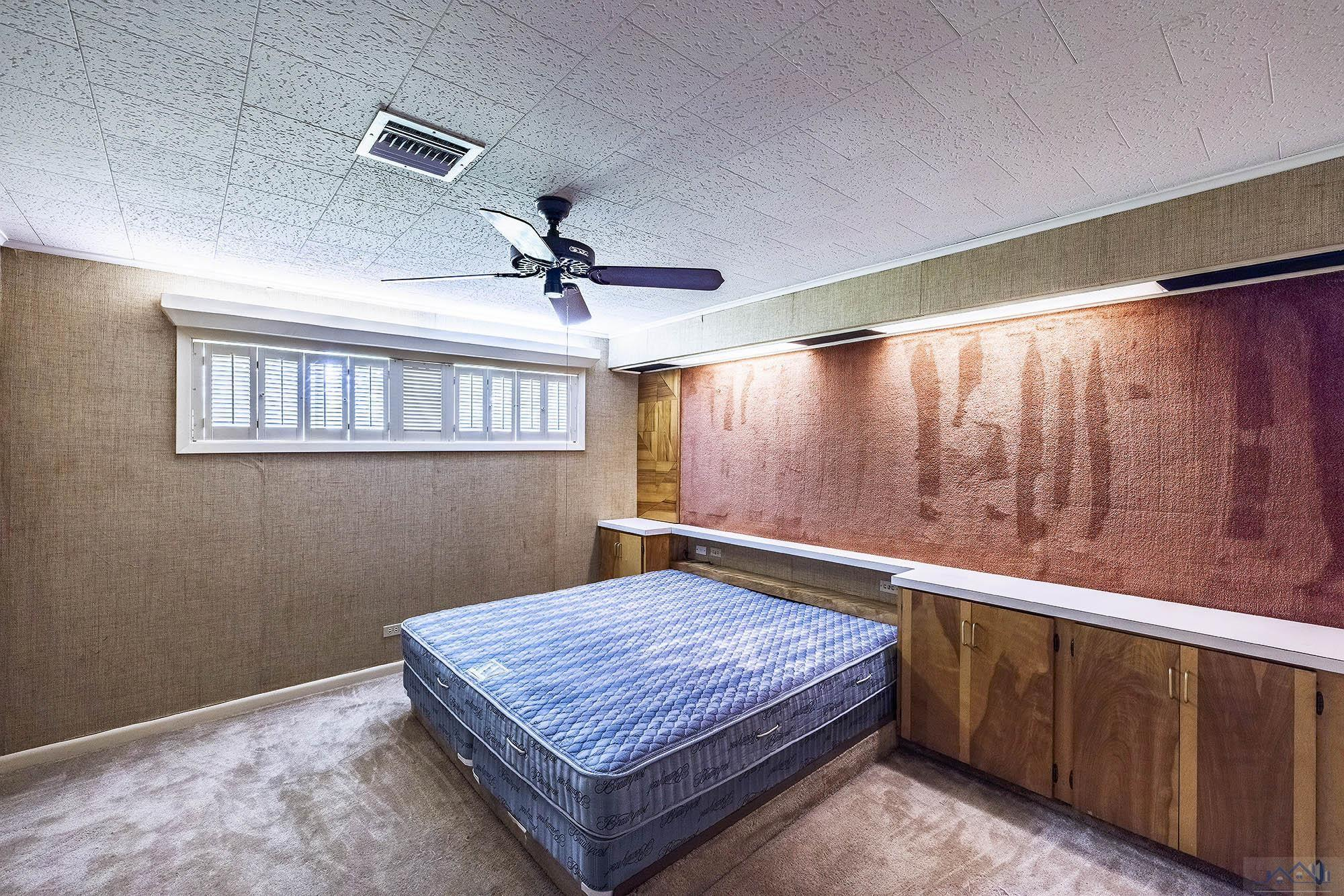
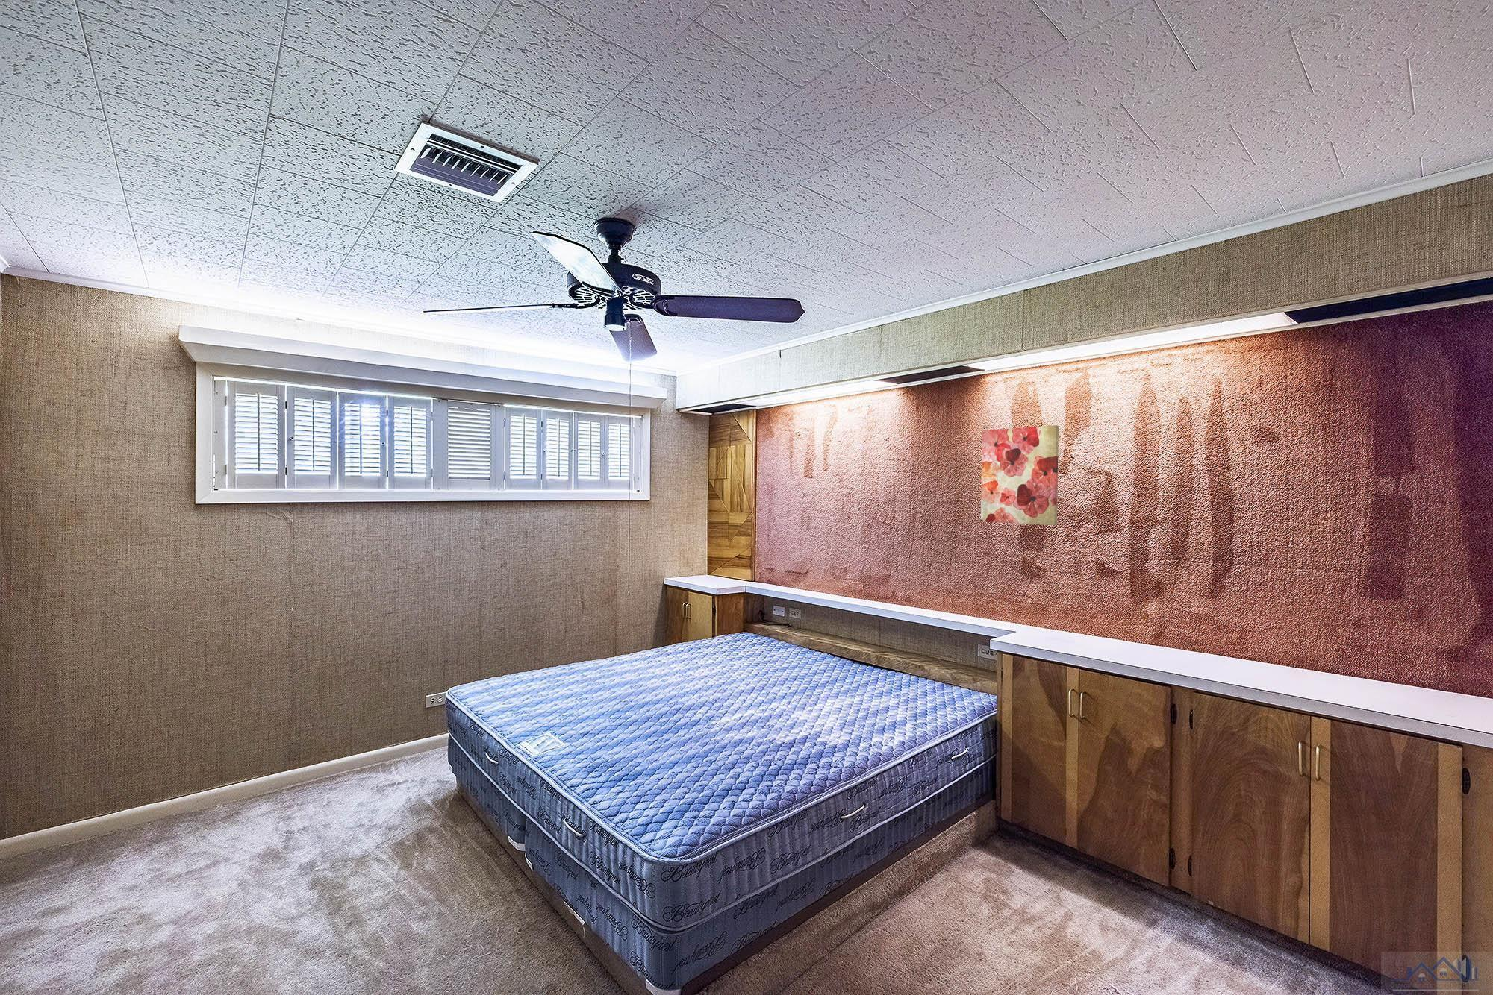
+ wall art [980,424,1060,526]
